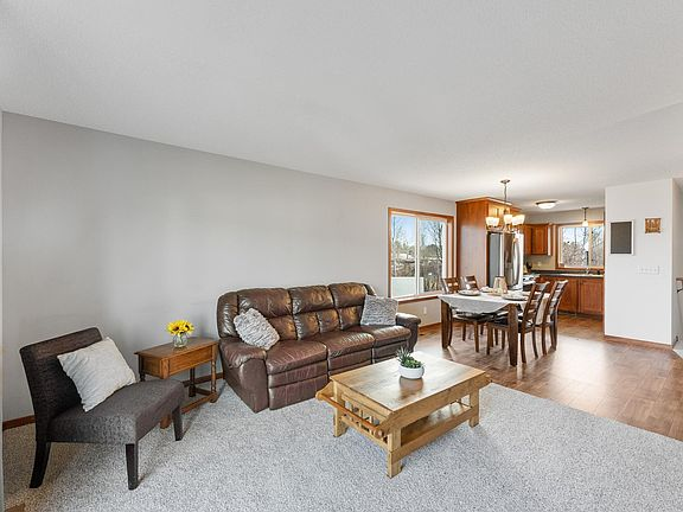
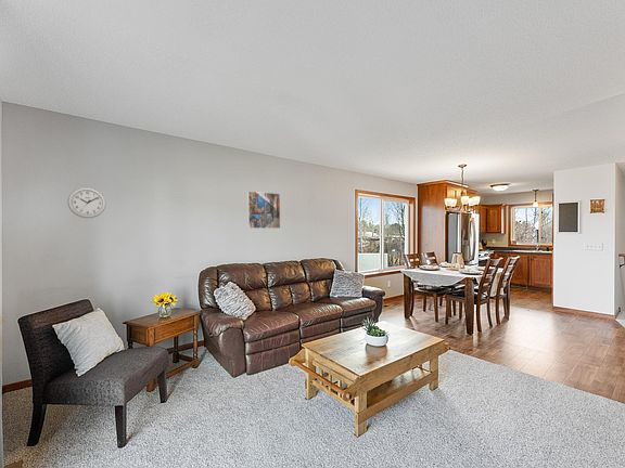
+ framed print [246,190,281,230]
+ wall clock [66,186,107,219]
